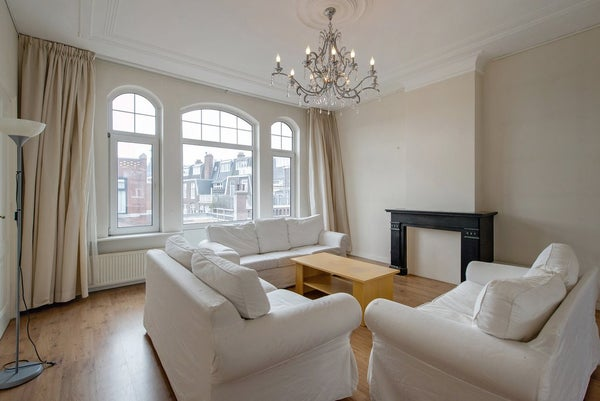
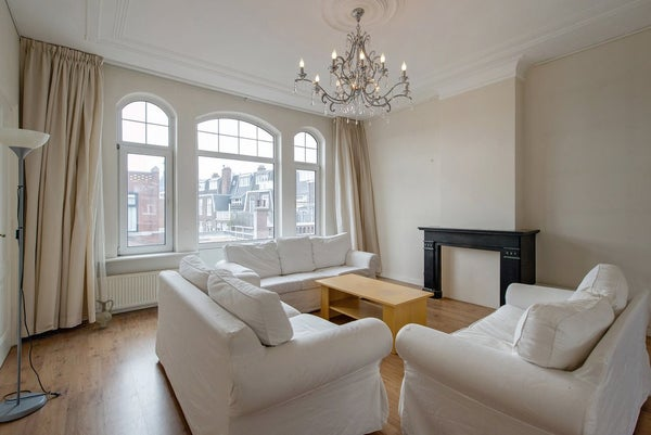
+ ceramic jug [94,298,115,330]
